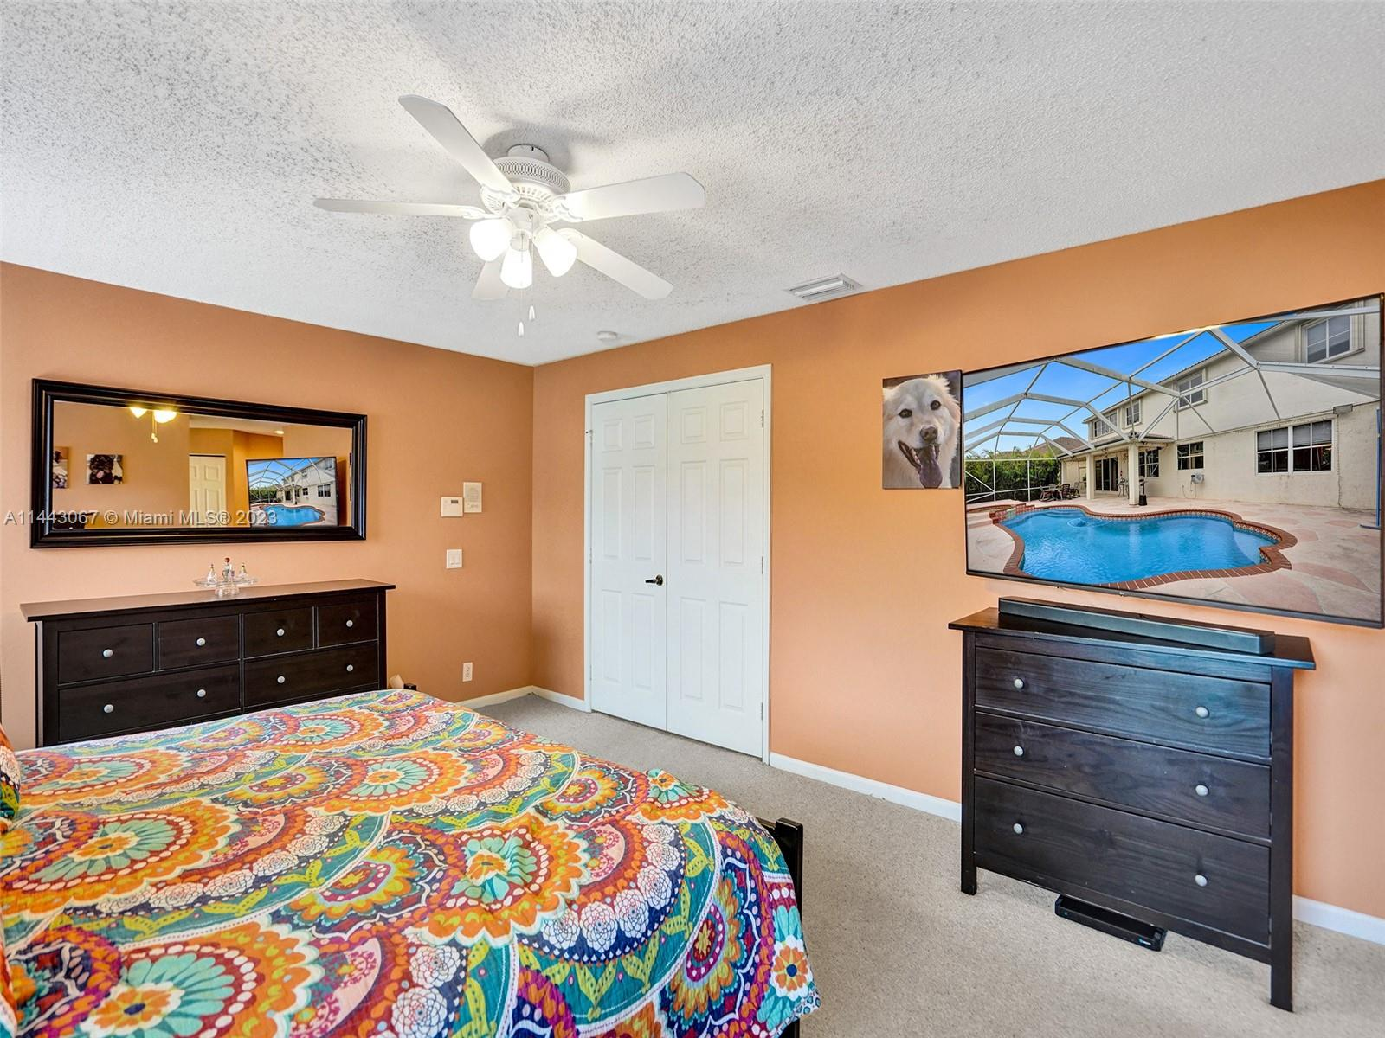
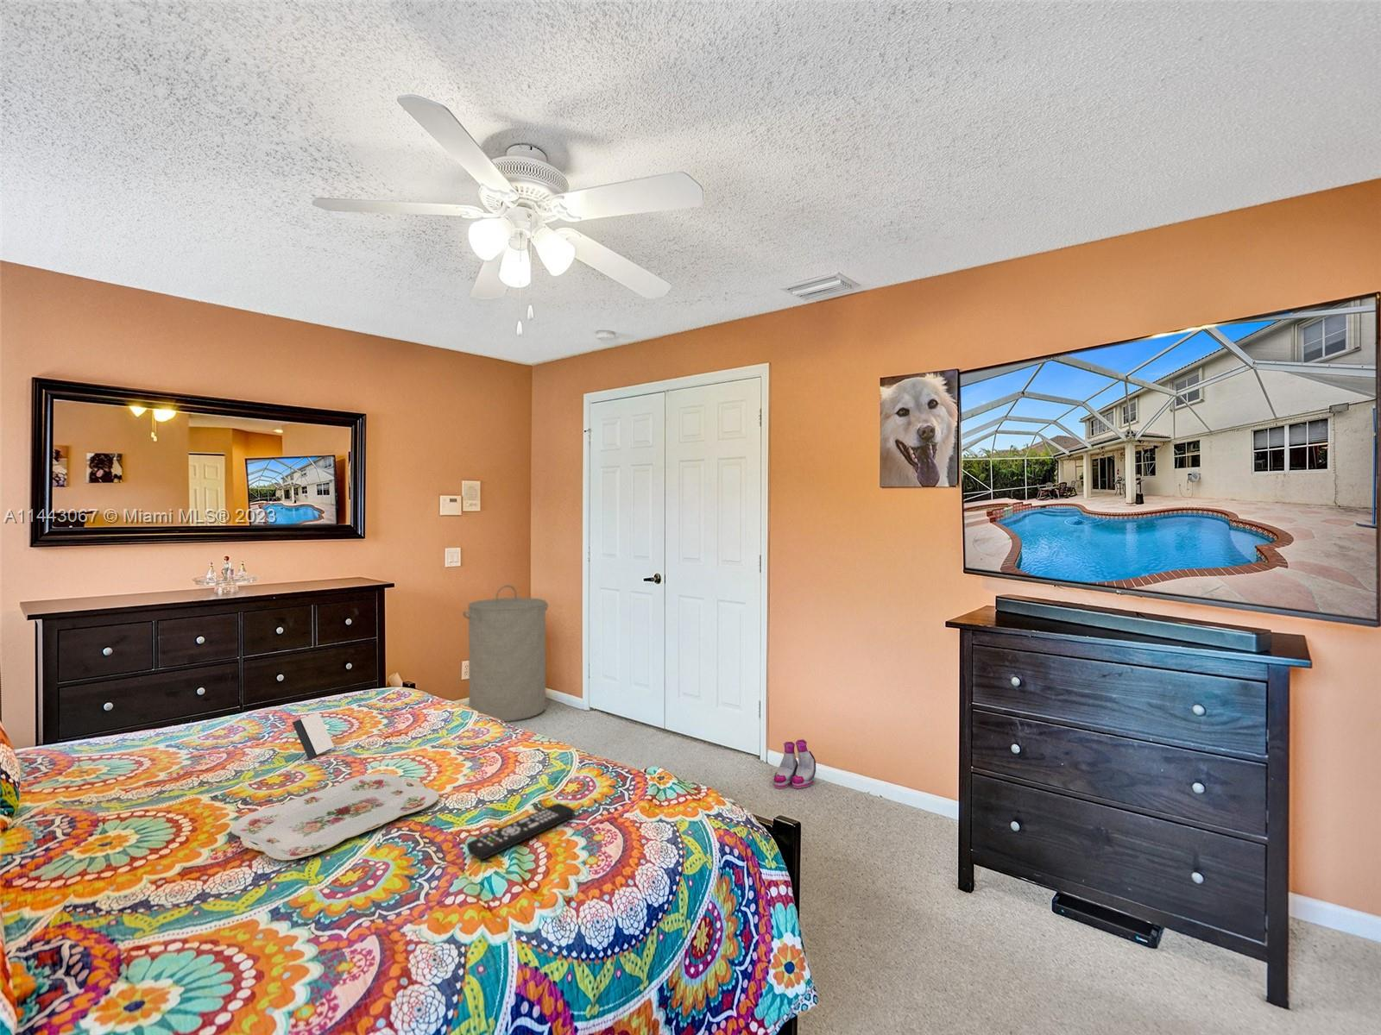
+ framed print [220,711,335,777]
+ serving tray [229,773,440,861]
+ boots [772,738,817,789]
+ laundry hamper [462,584,549,723]
+ remote control [466,802,575,861]
